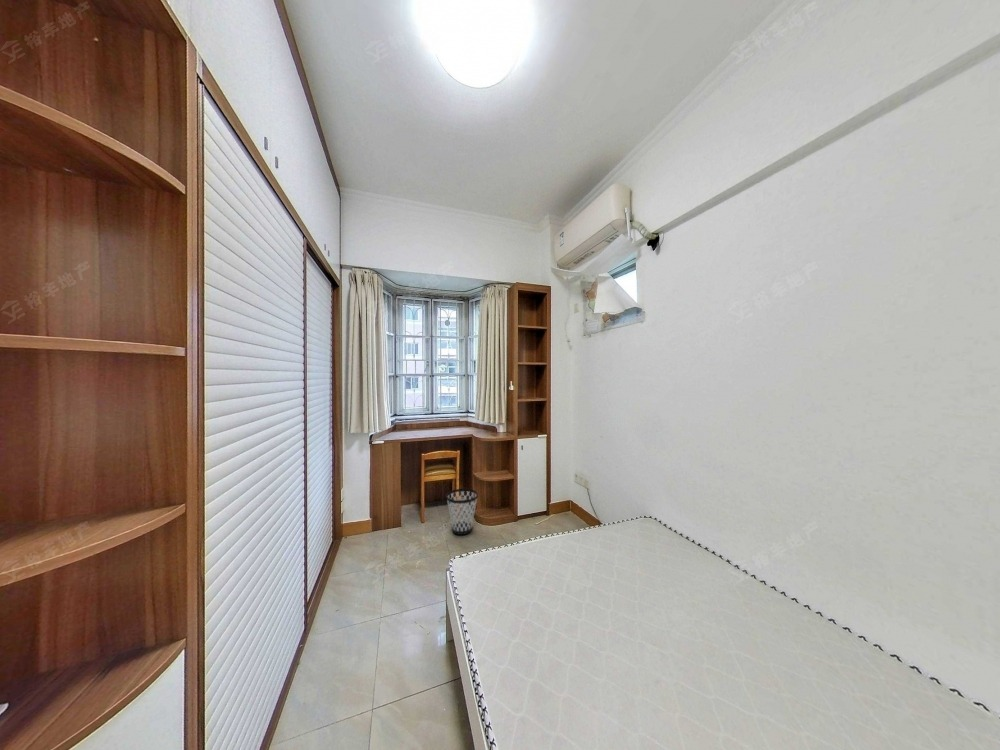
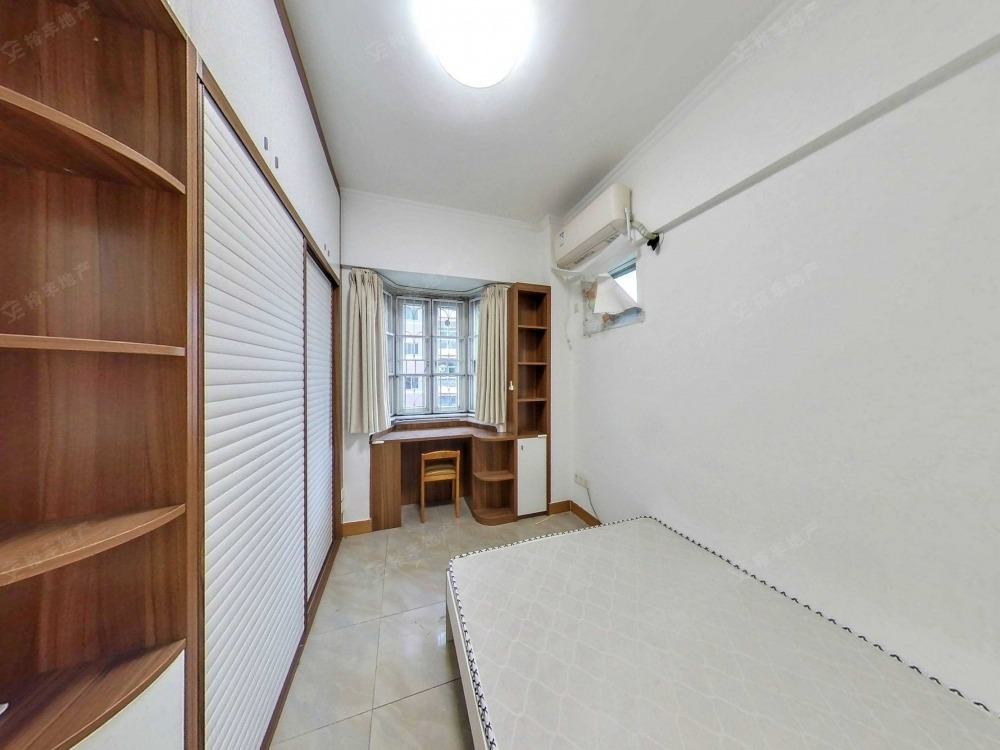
- wastebasket [445,488,479,536]
